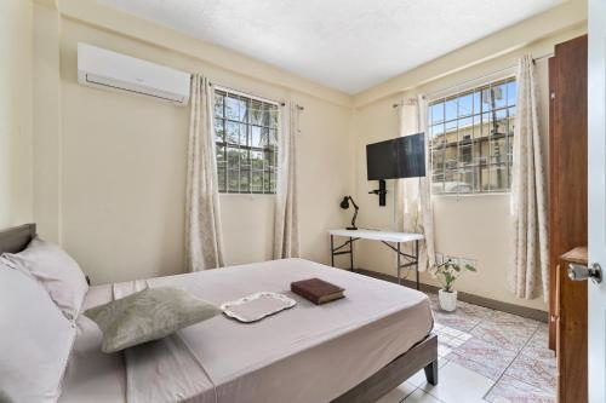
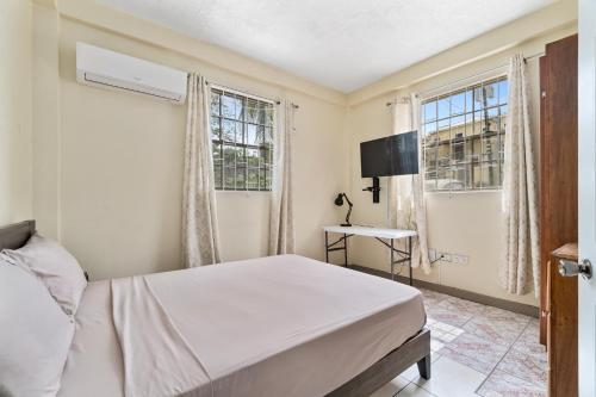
- house plant [429,263,478,313]
- serving tray [219,290,297,323]
- book [290,276,347,305]
- decorative pillow [80,284,225,355]
